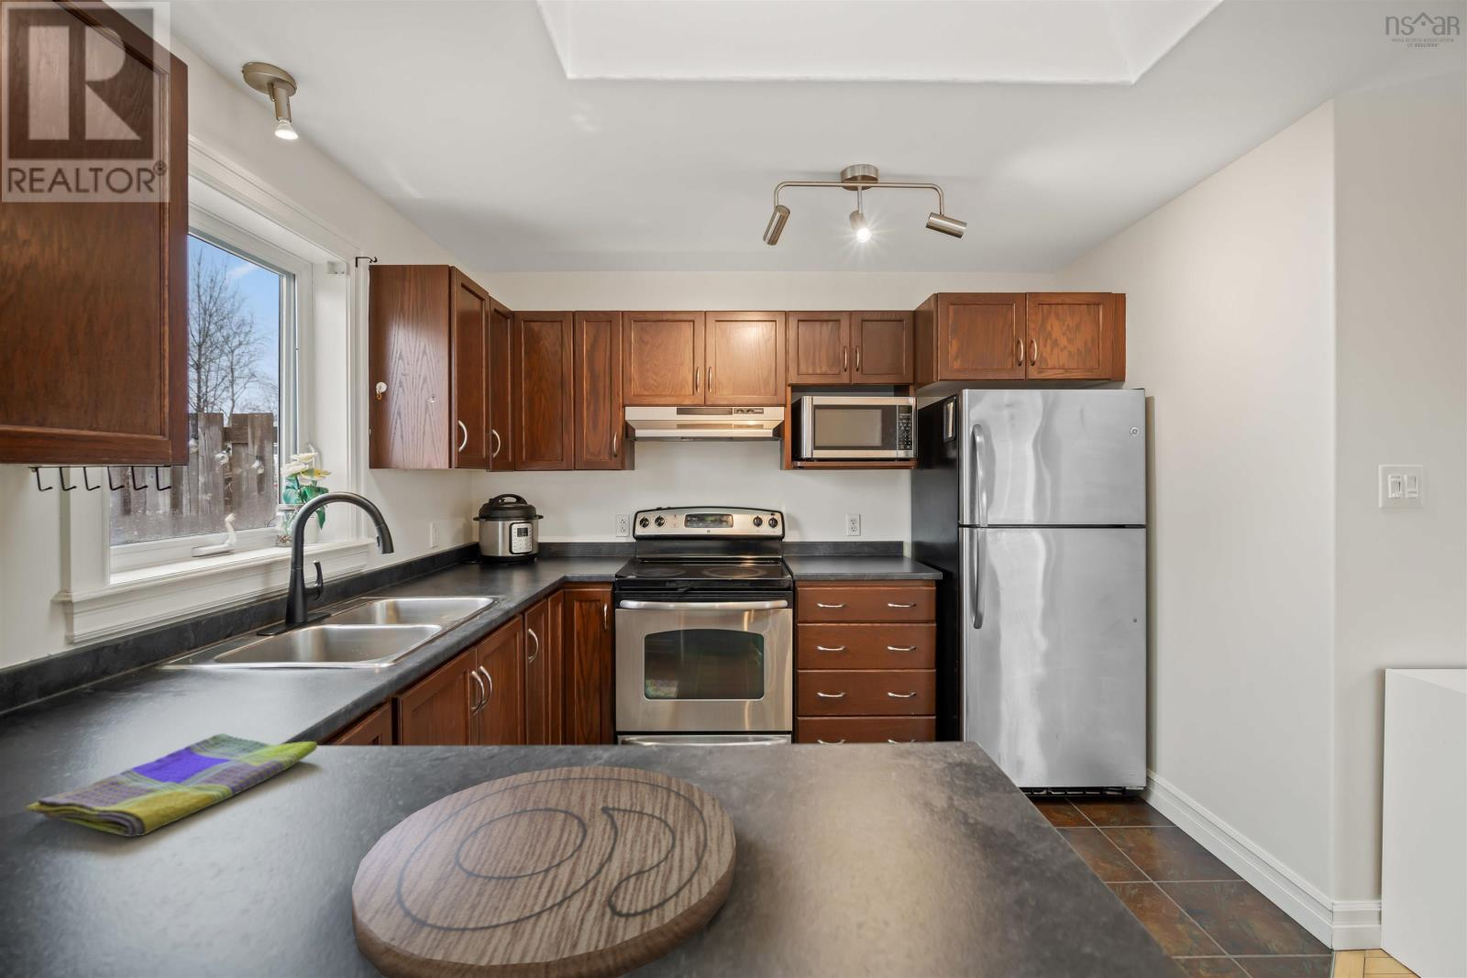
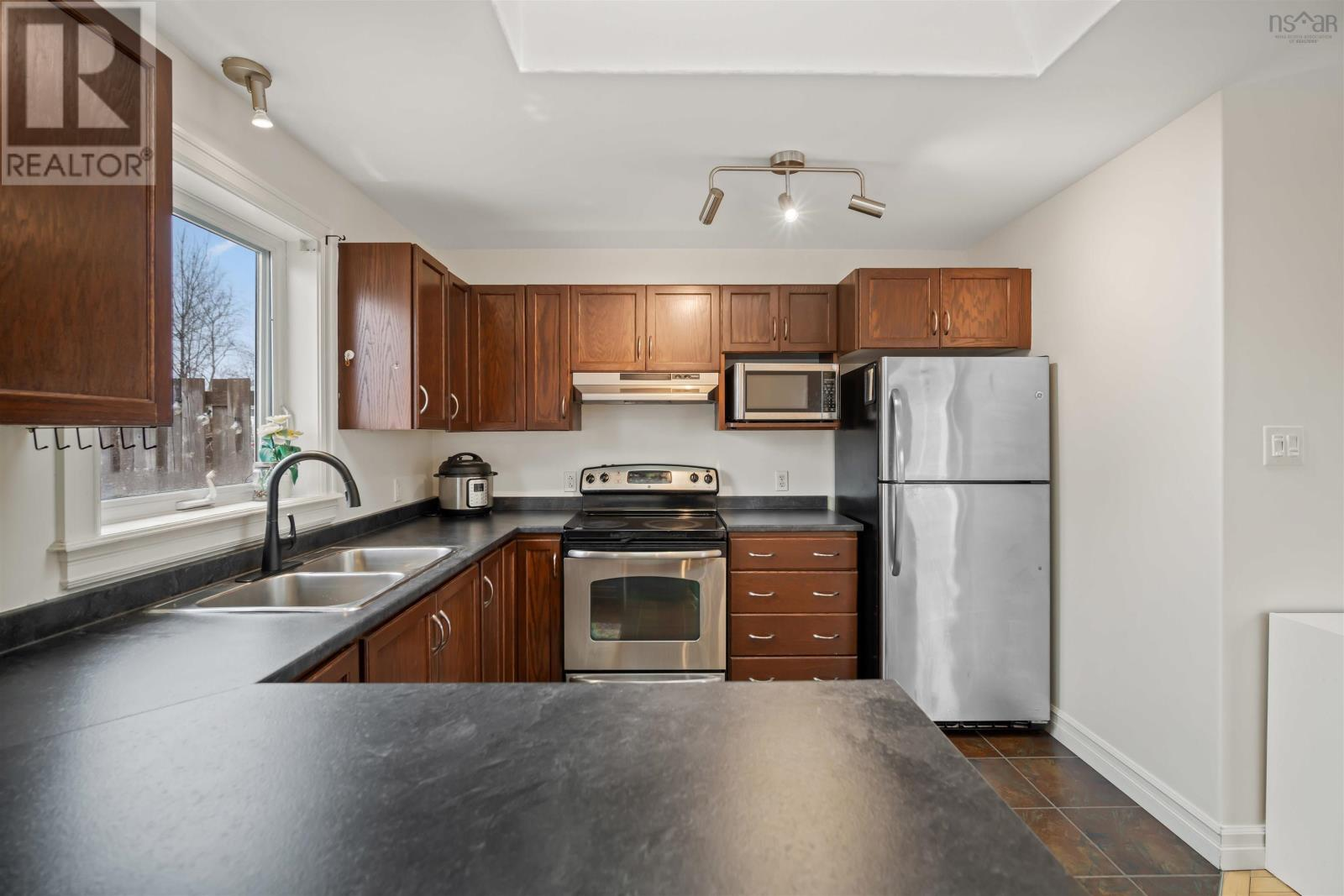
- dish towel [25,732,318,838]
- cutting board [351,765,737,978]
